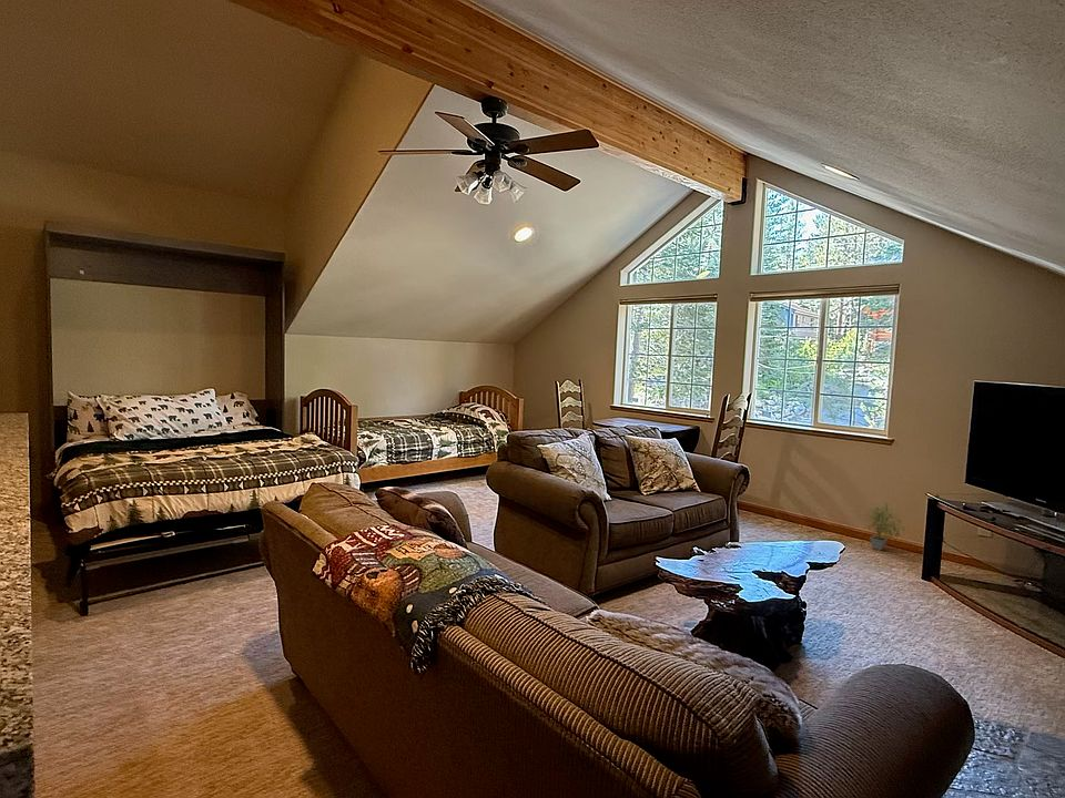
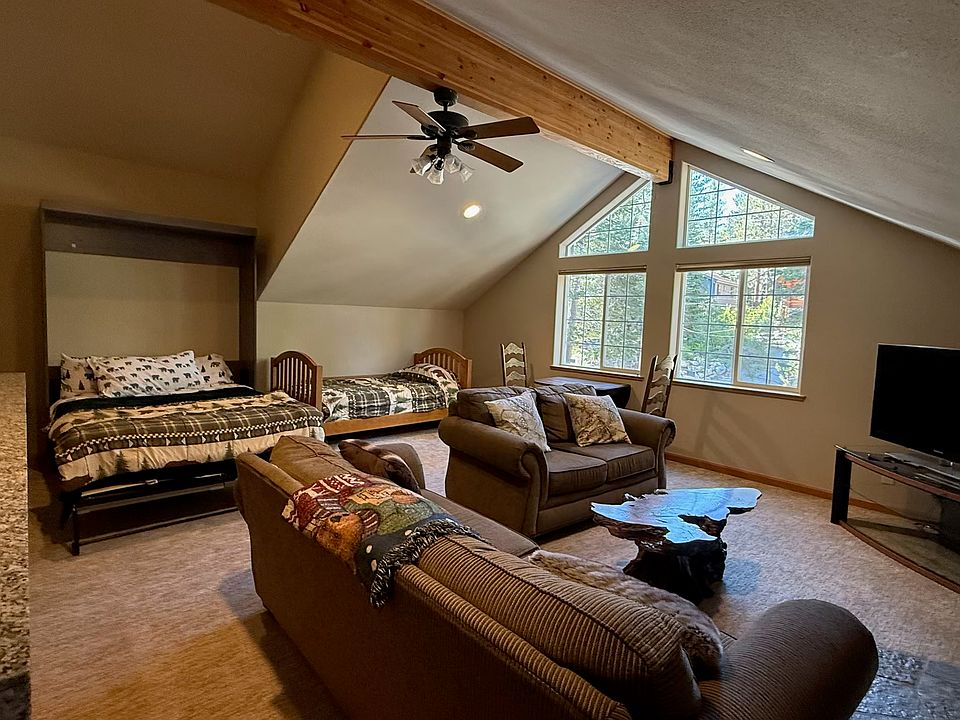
- potted plant [863,503,905,551]
